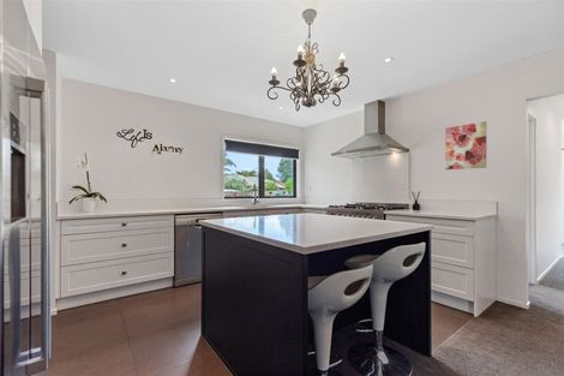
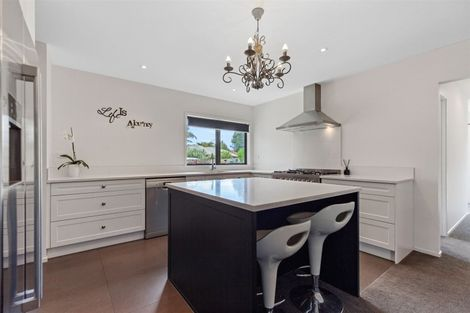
- wall art [444,120,487,171]
